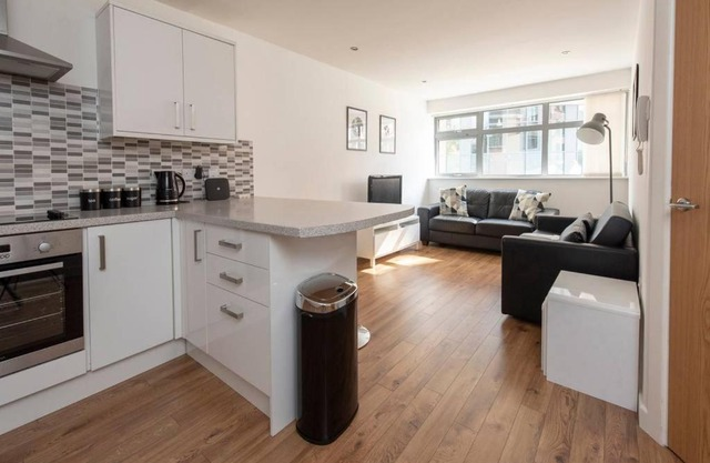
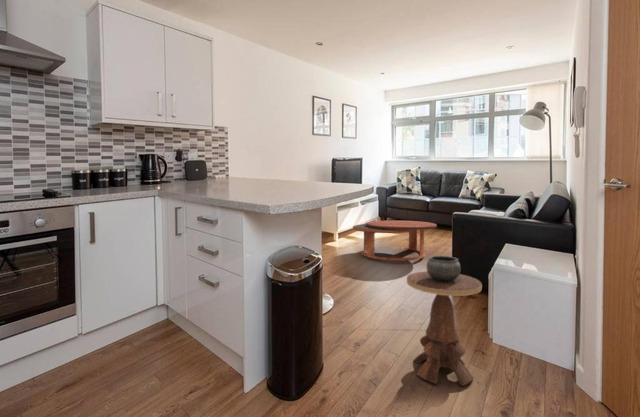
+ coffee table [352,220,438,262]
+ side table [406,255,483,387]
